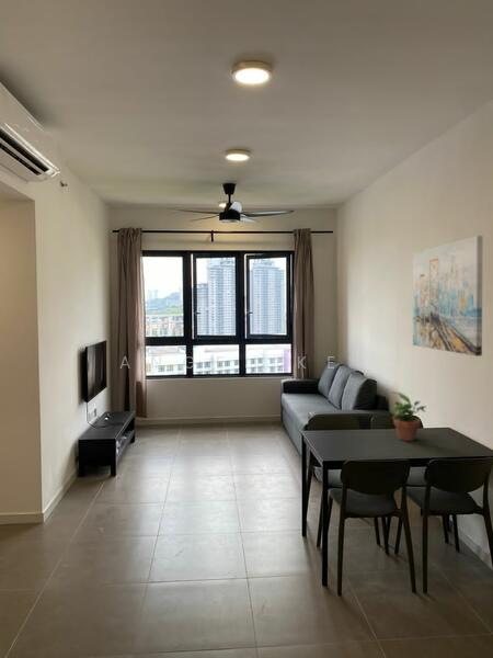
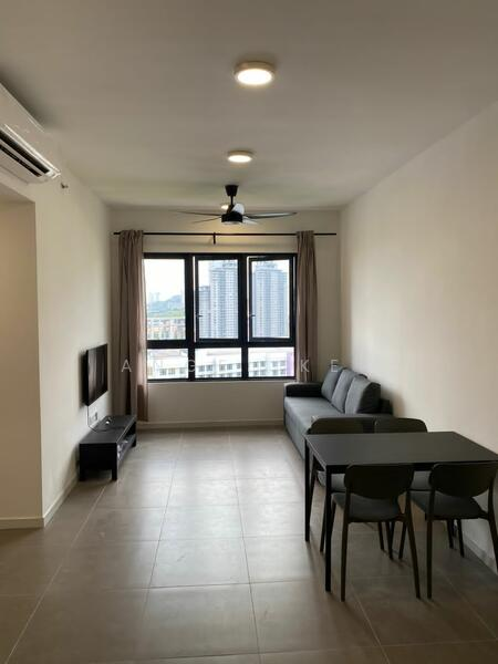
- wall art [412,235,483,358]
- potted plant [391,392,427,442]
